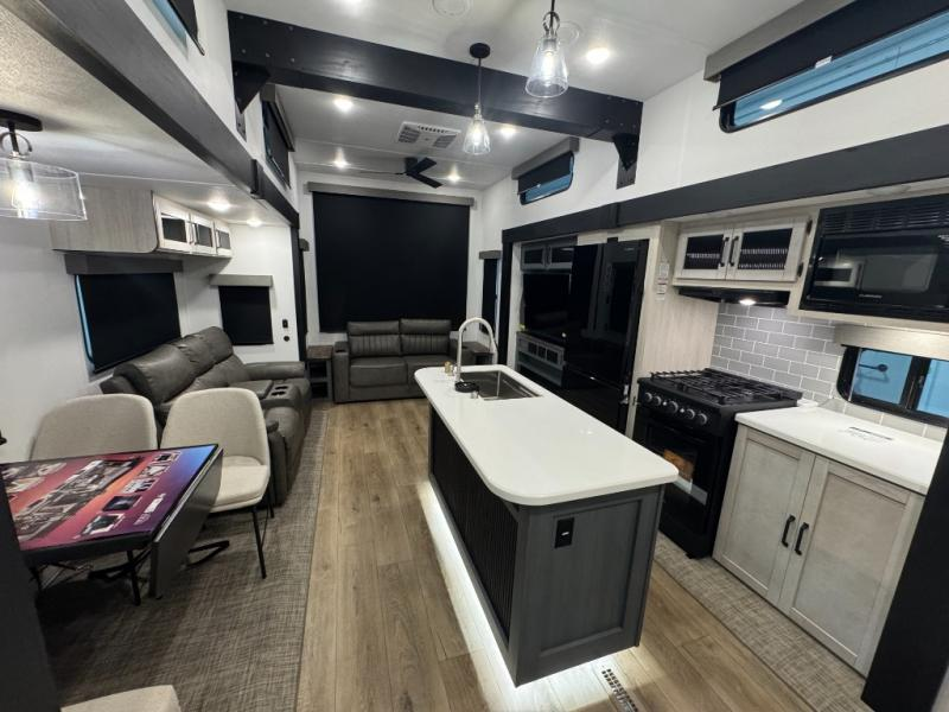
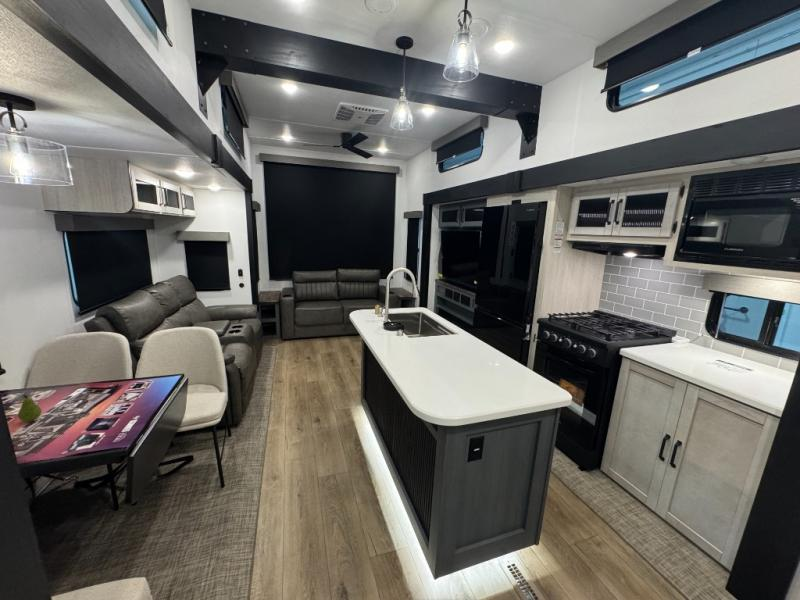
+ fruit [17,394,42,422]
